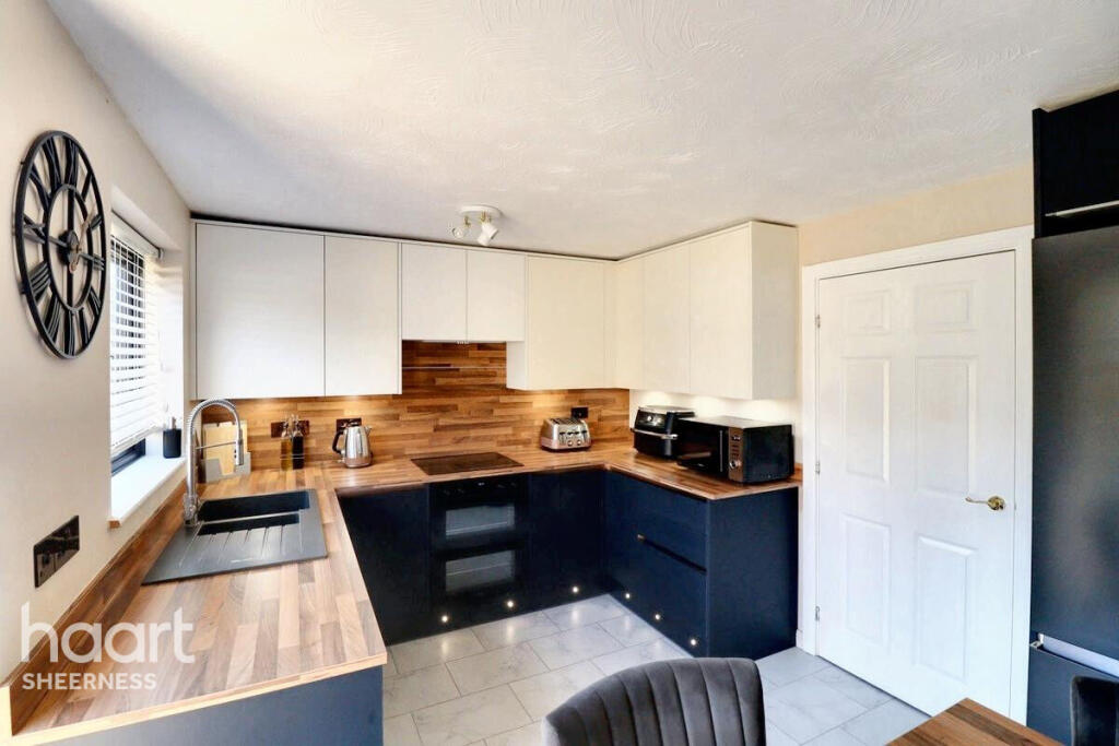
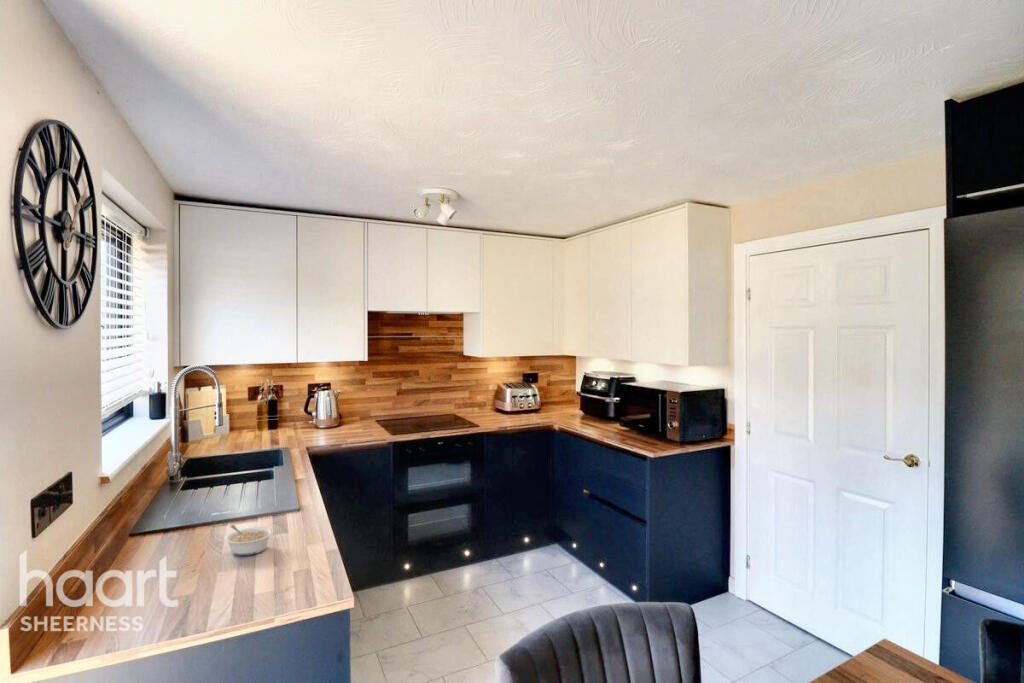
+ legume [223,524,274,557]
